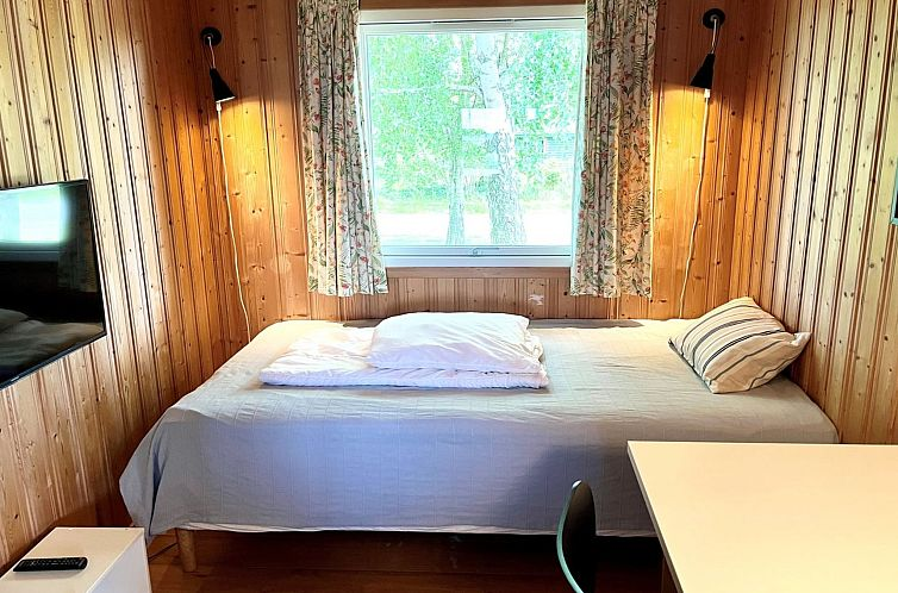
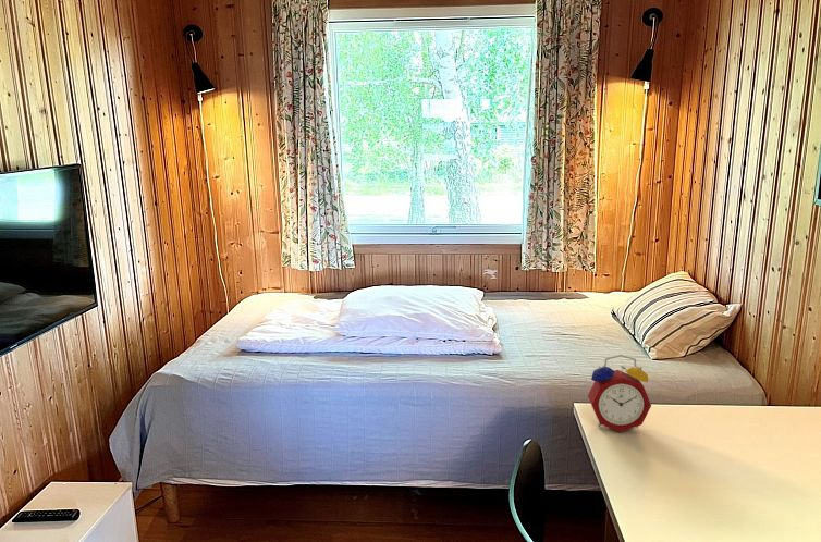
+ alarm clock [587,354,652,433]
